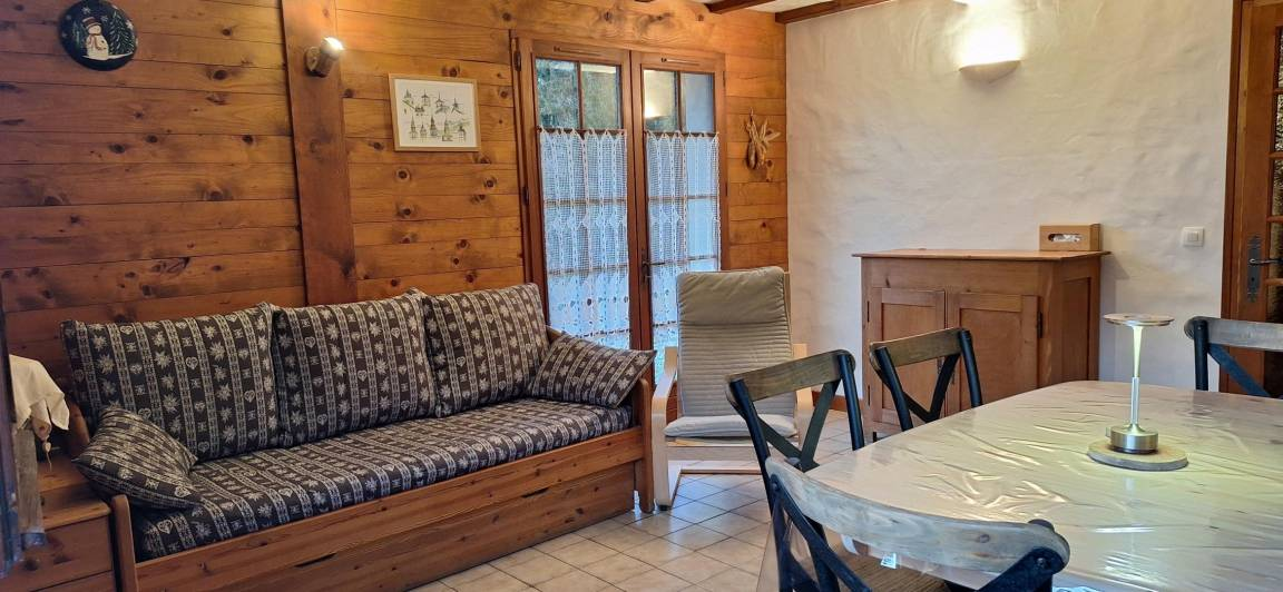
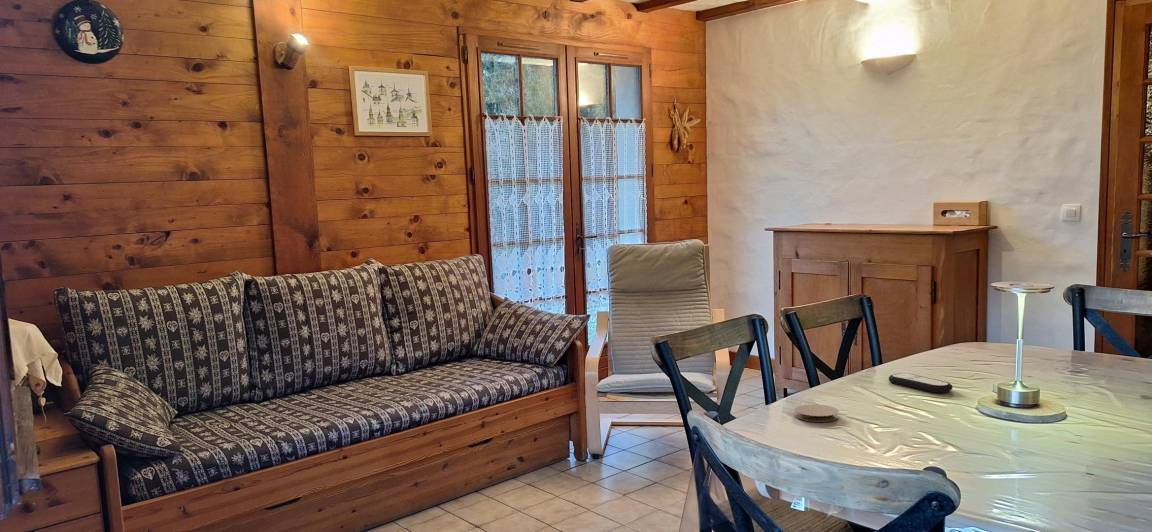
+ remote control [888,372,953,394]
+ coaster [794,404,840,423]
